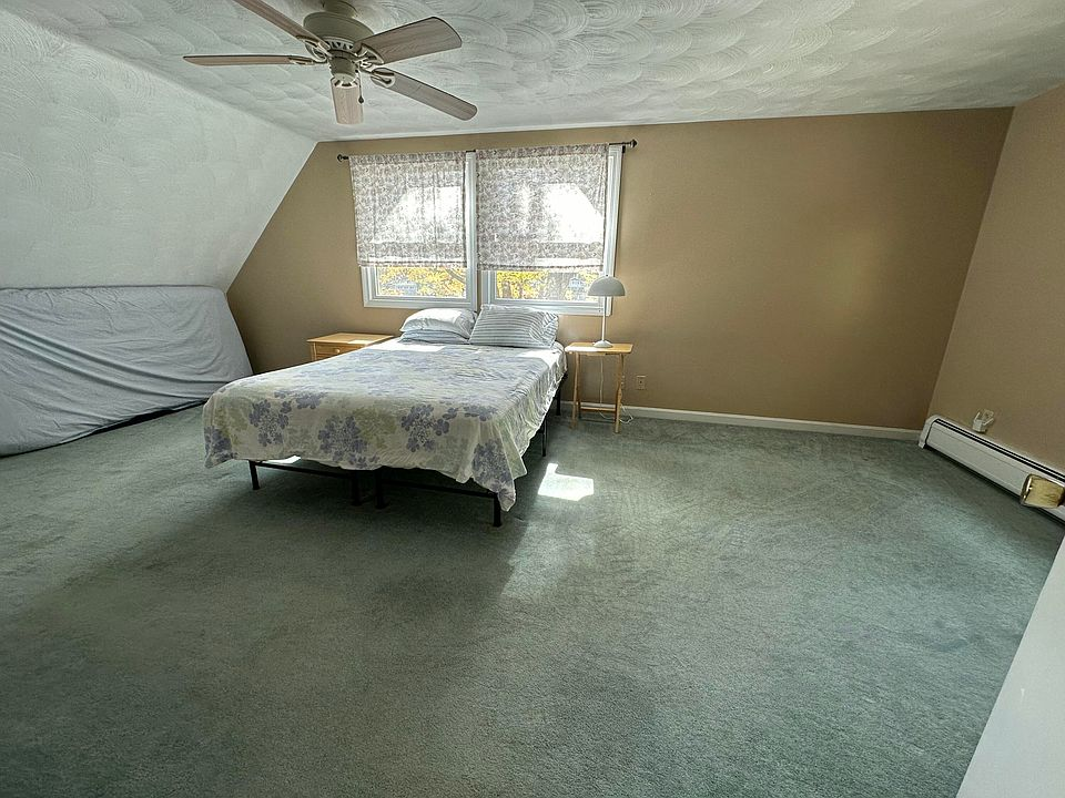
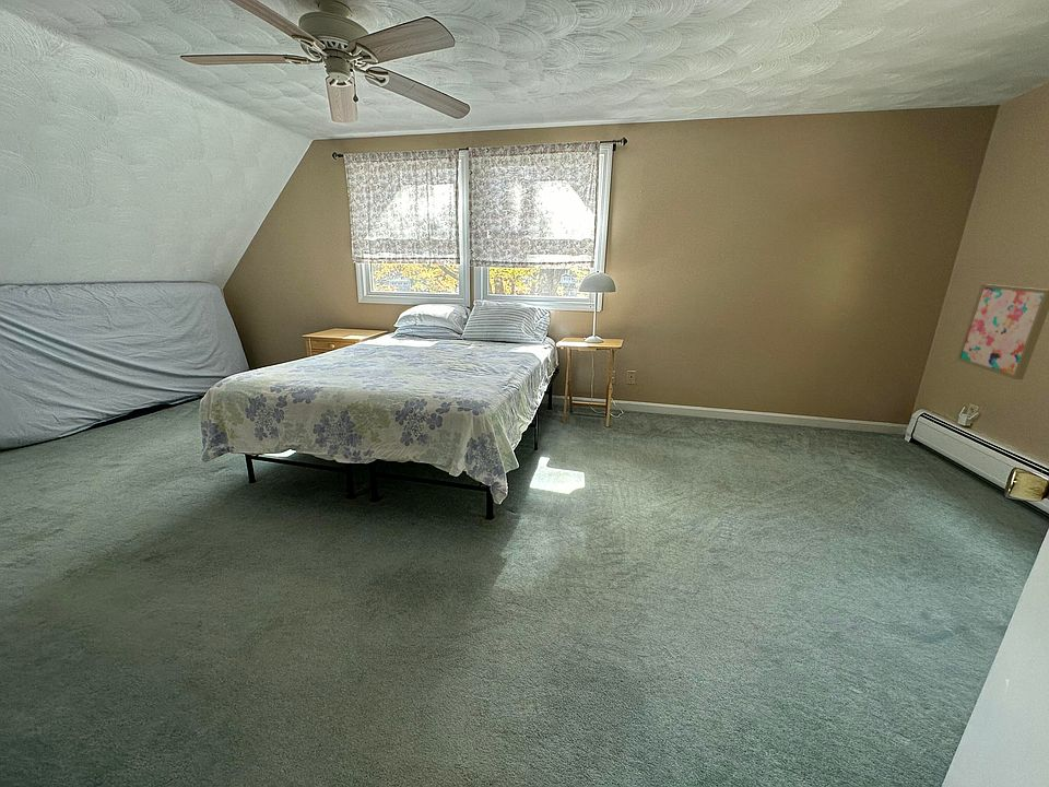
+ wall art [956,283,1049,380]
